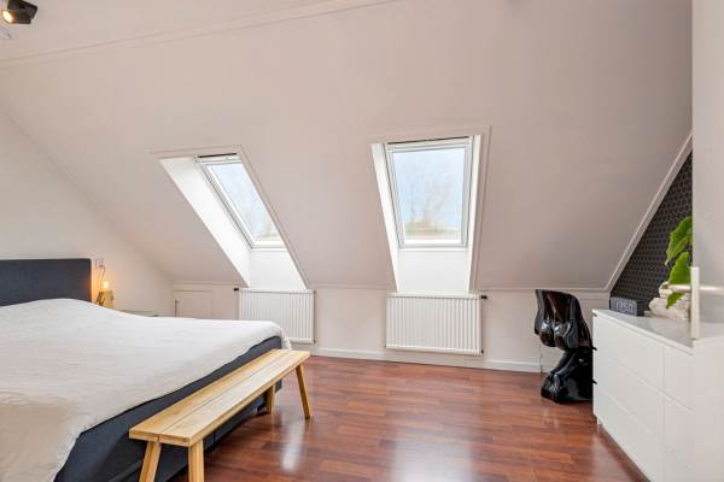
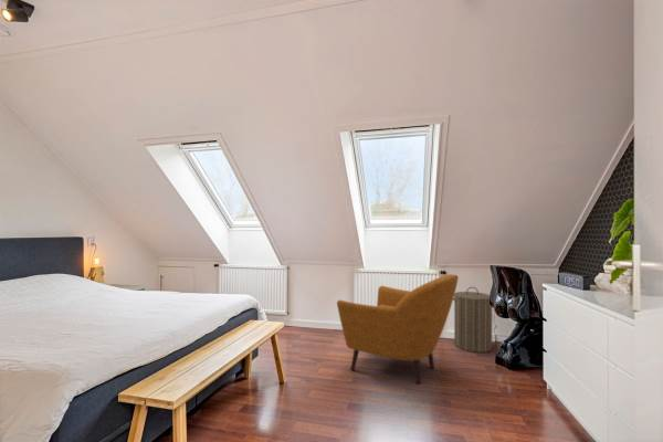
+ laundry hamper [453,286,493,354]
+ armchair [336,273,460,385]
